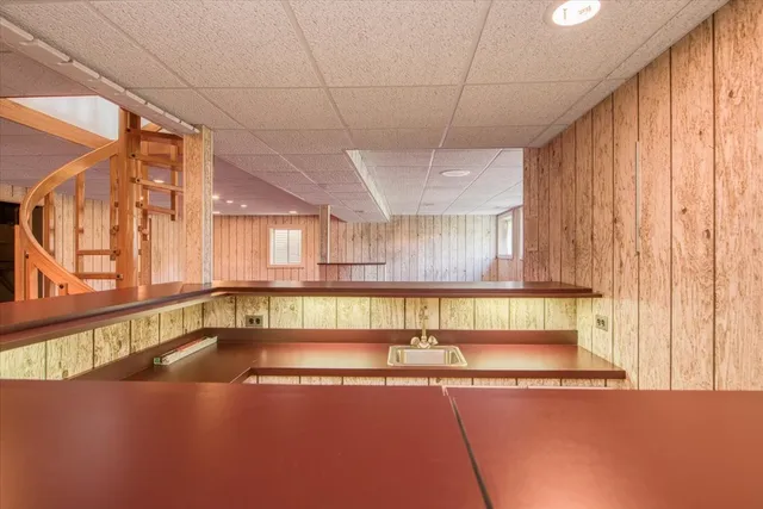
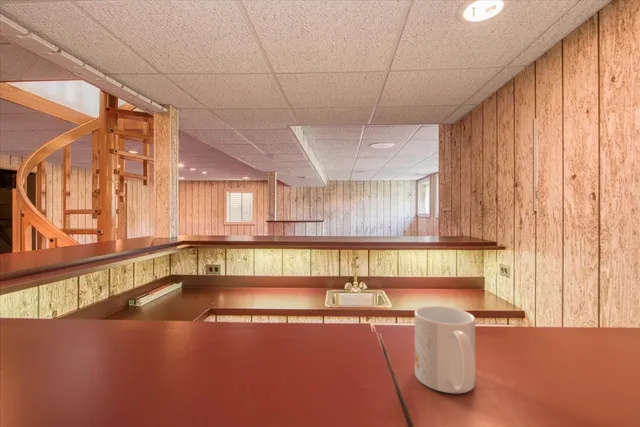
+ mug [414,305,476,394]
